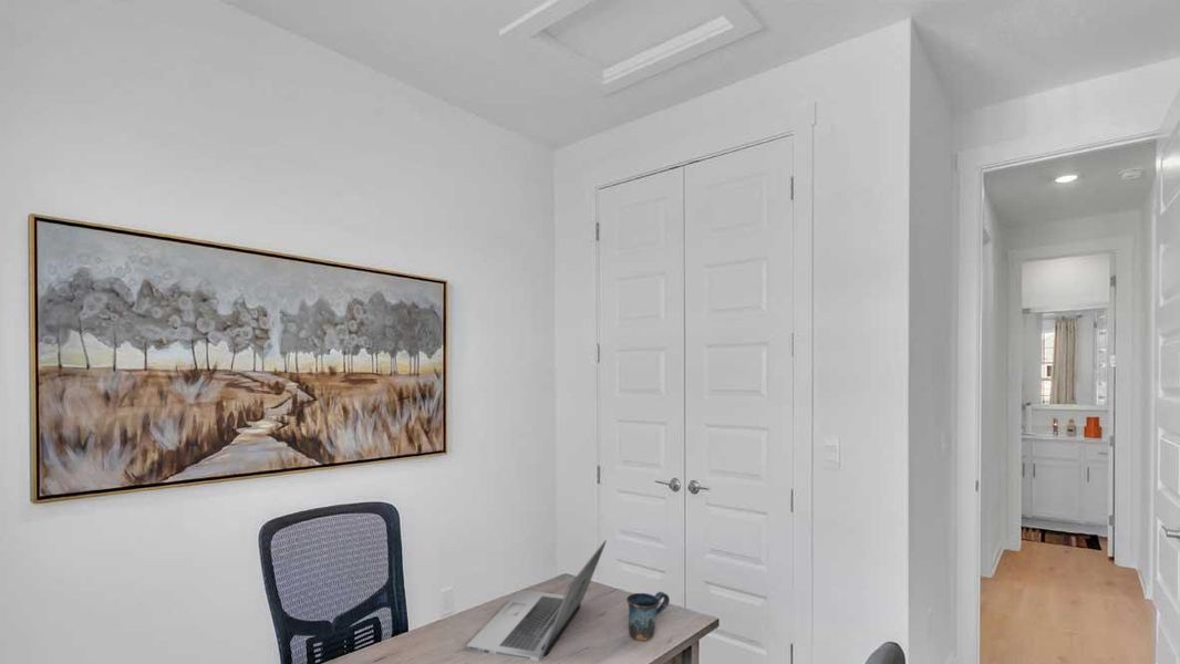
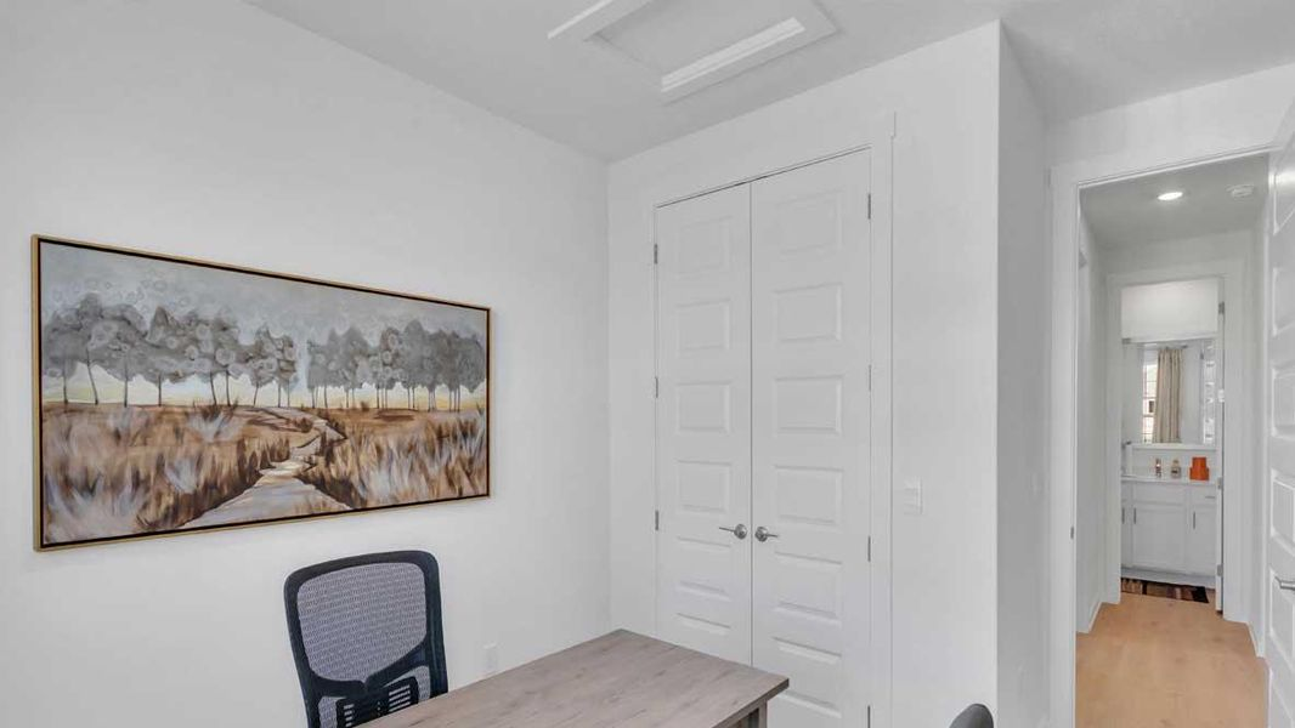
- laptop [465,539,608,663]
- mug [625,591,671,642]
